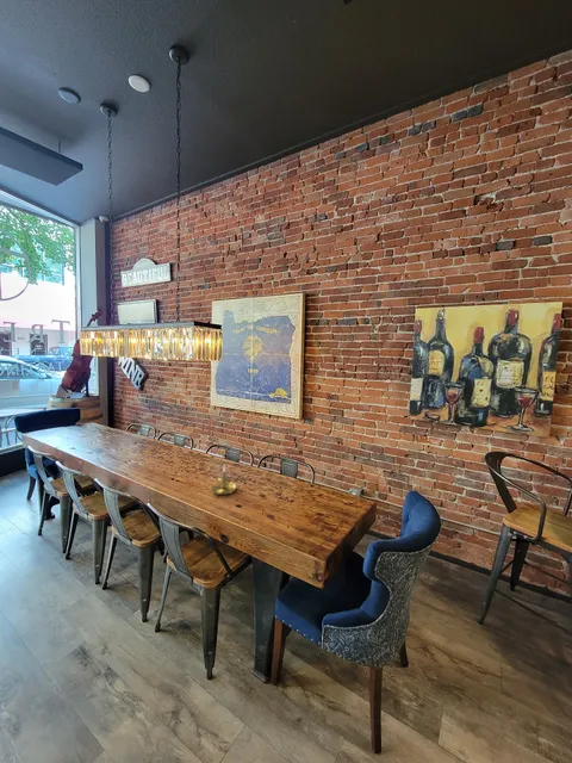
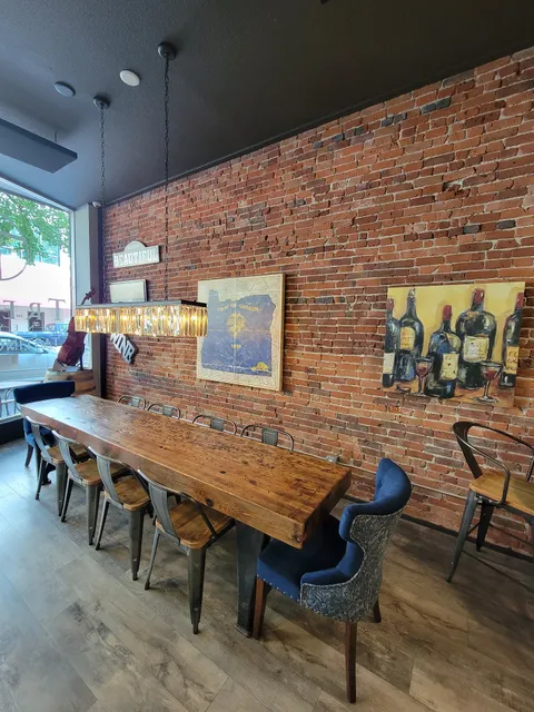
- candle holder [209,464,237,496]
